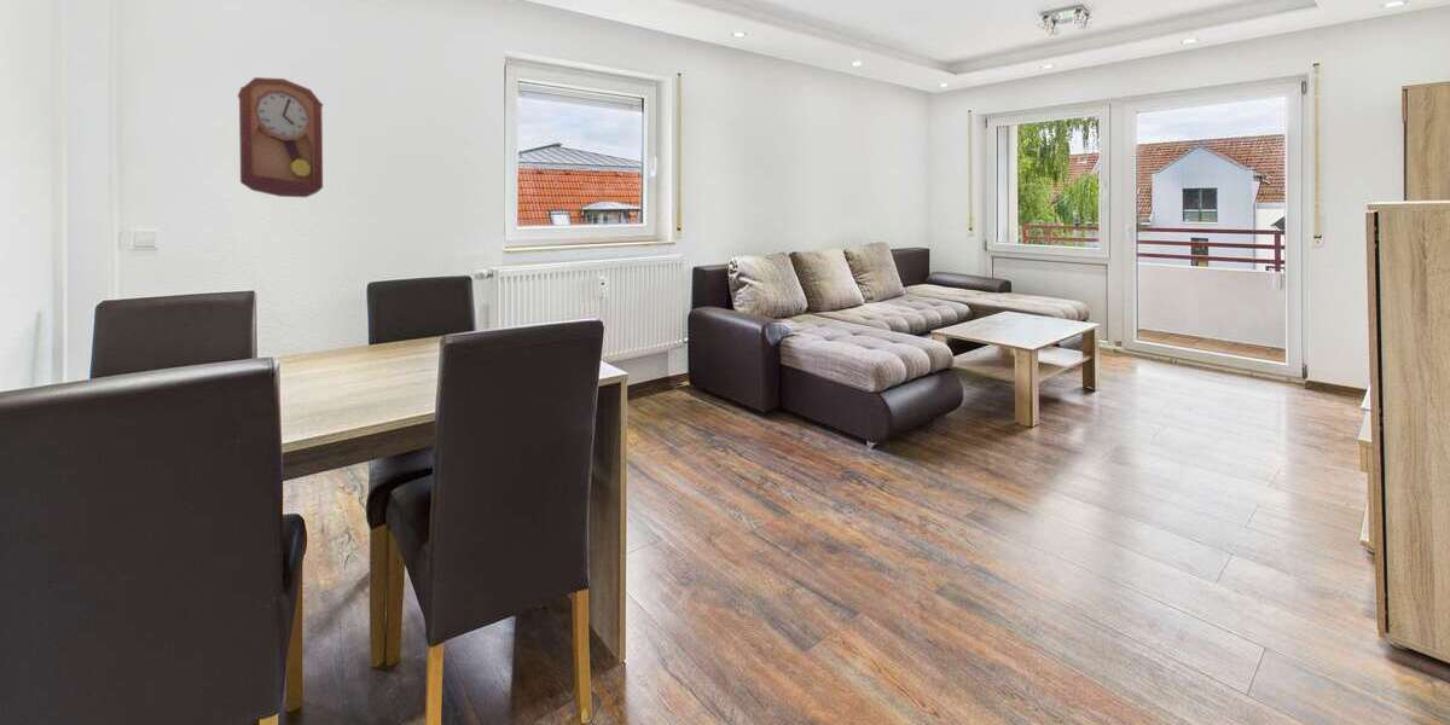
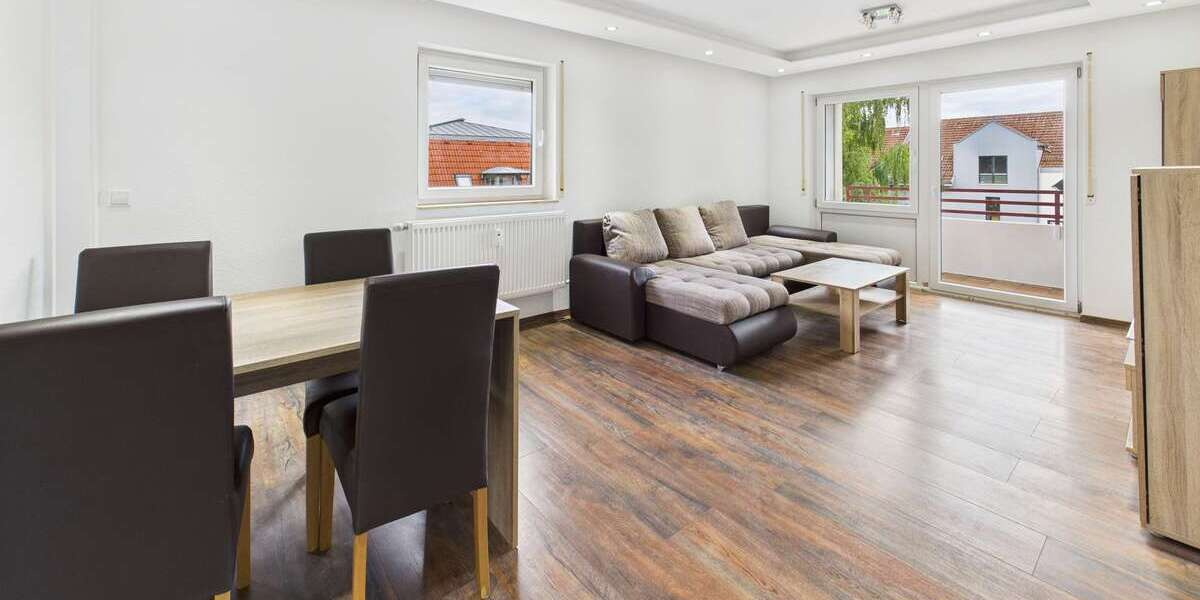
- pendulum clock [237,76,324,198]
